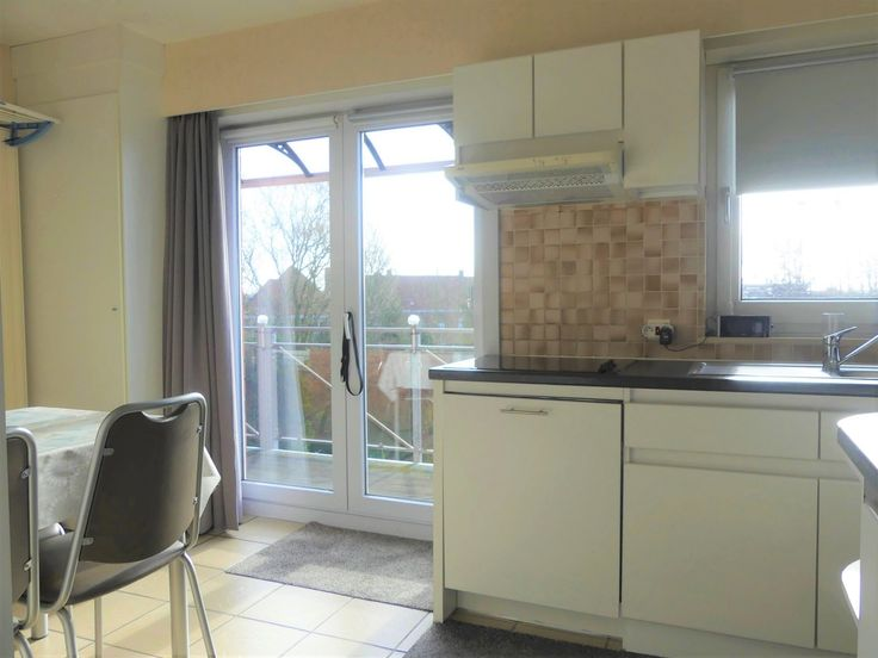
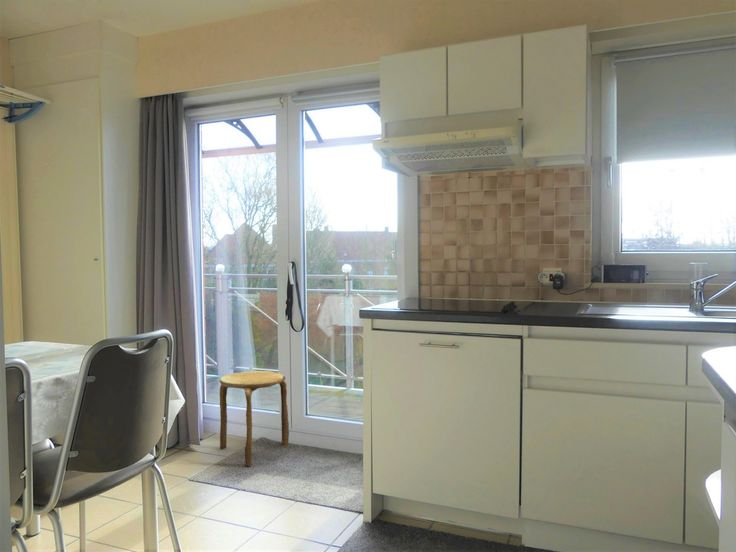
+ stool [218,370,290,467]
